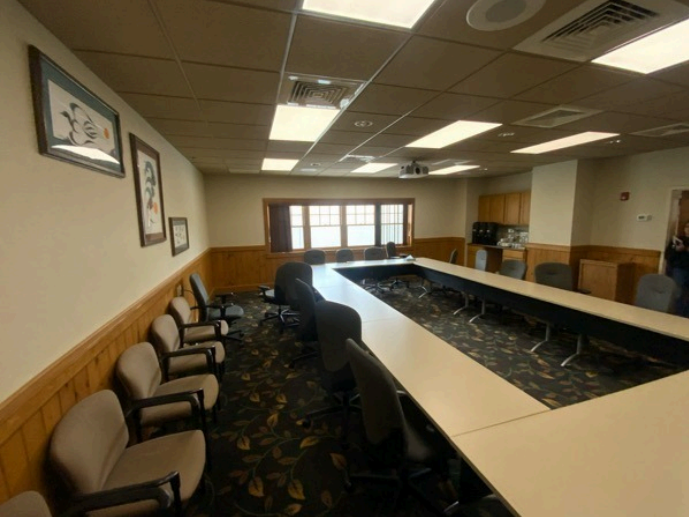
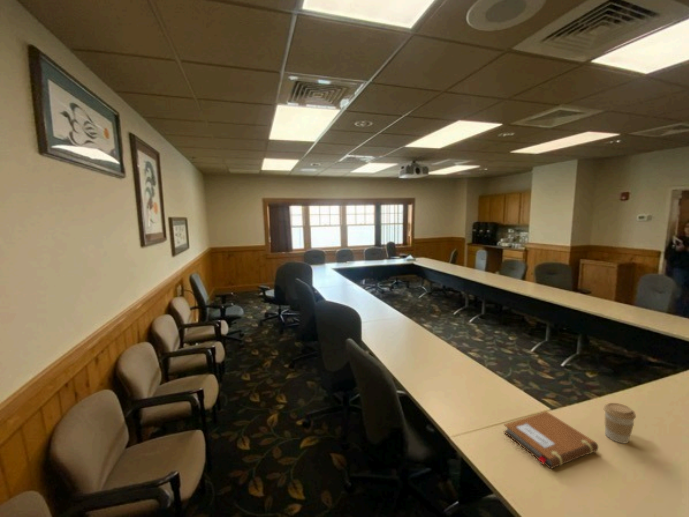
+ coffee cup [603,402,637,444]
+ notebook [503,410,599,470]
